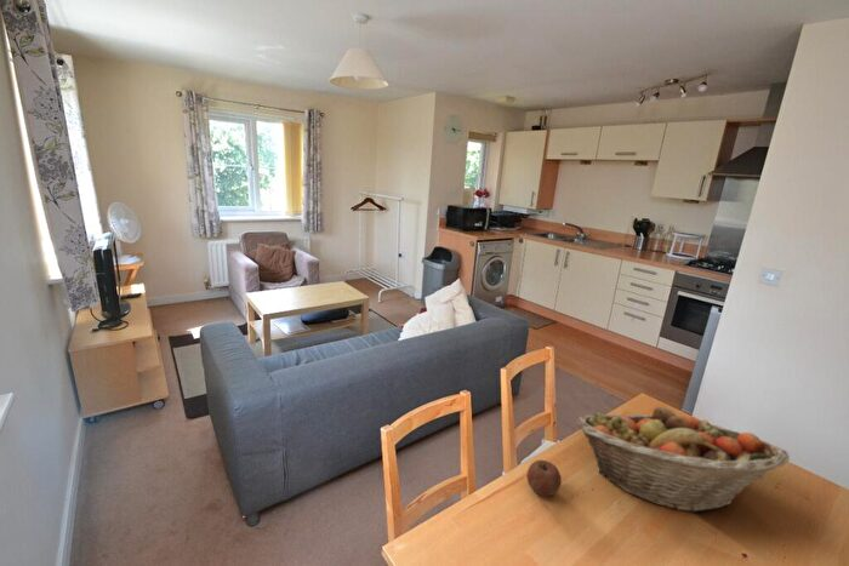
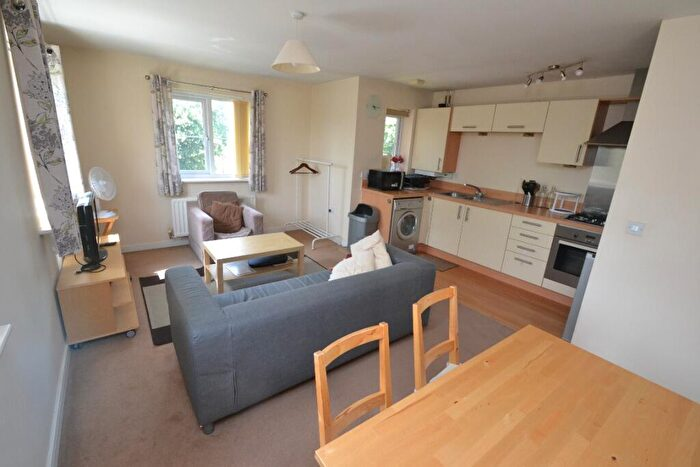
- fruit basket [575,406,791,514]
- apple [525,459,562,497]
